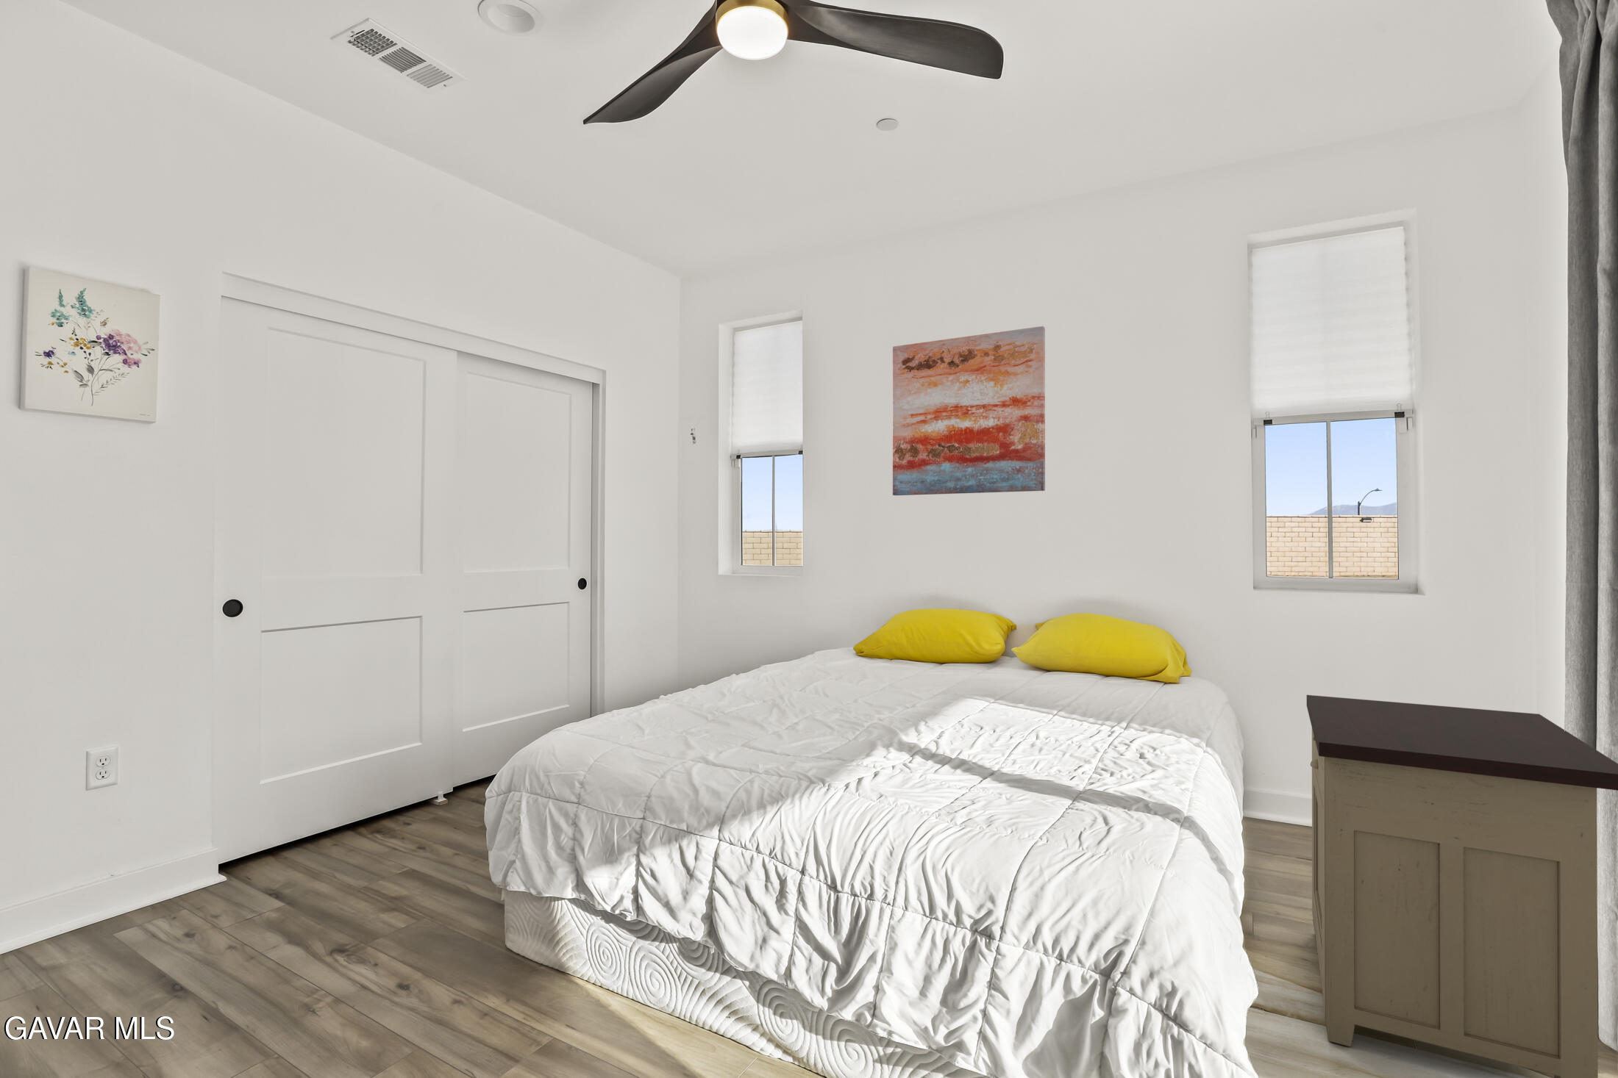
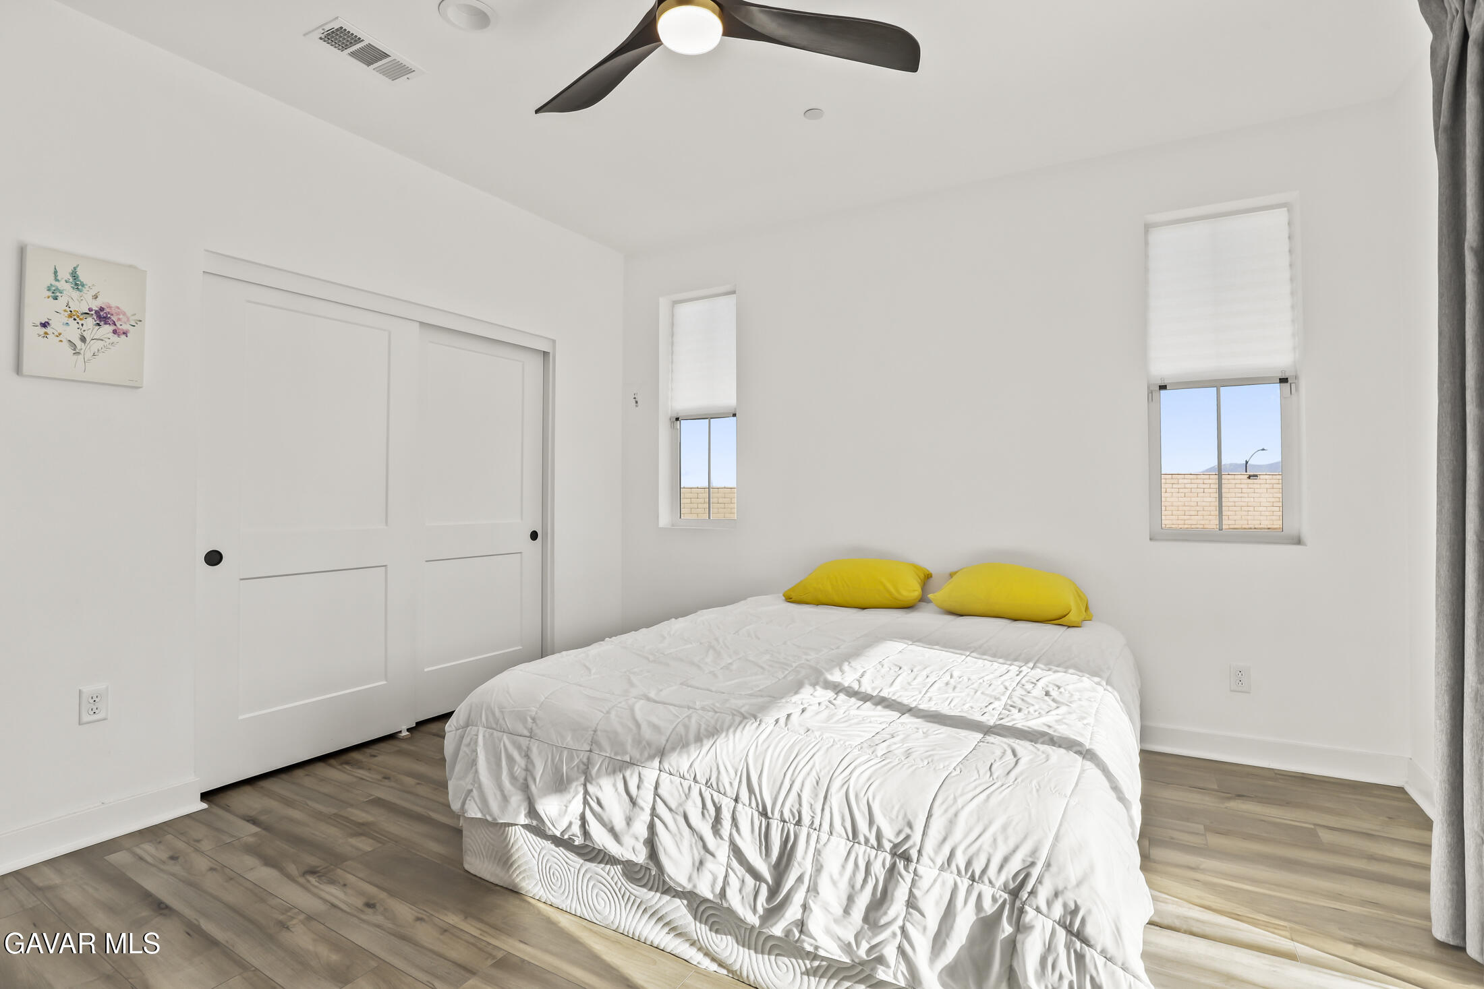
- nightstand [1306,694,1618,1078]
- wall art [892,326,1046,496]
